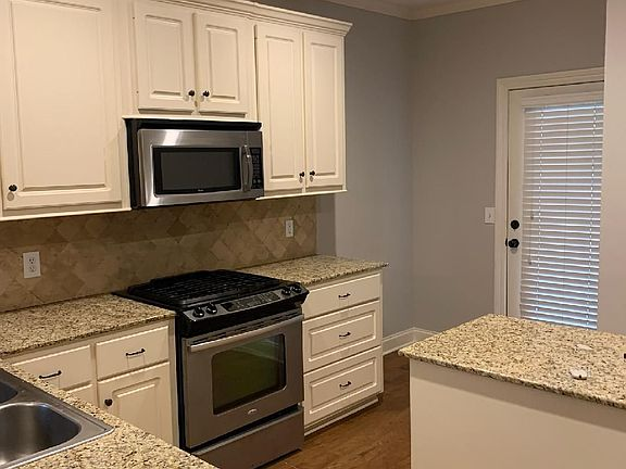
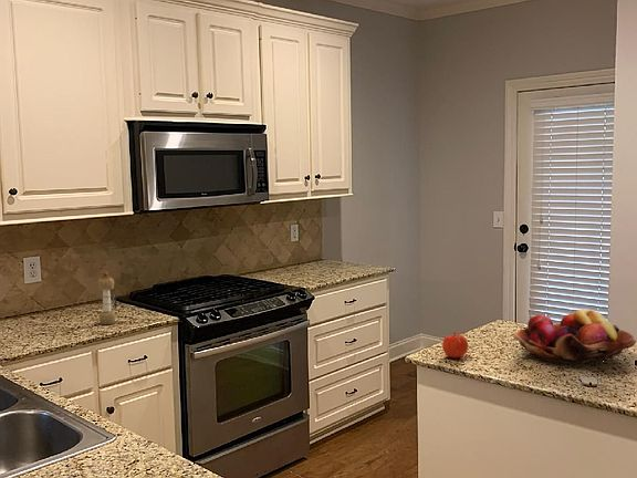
+ fruit basket [513,308,637,364]
+ apple [441,331,469,358]
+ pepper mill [97,271,117,325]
